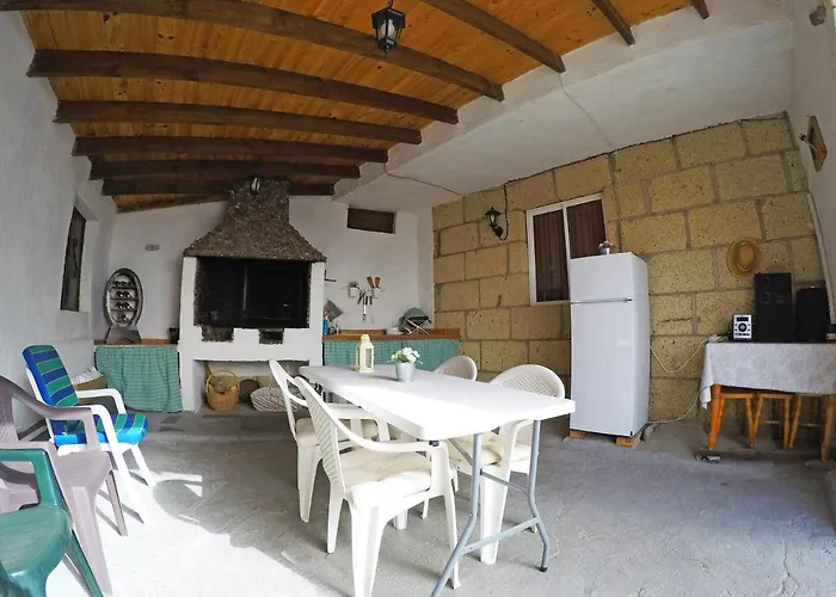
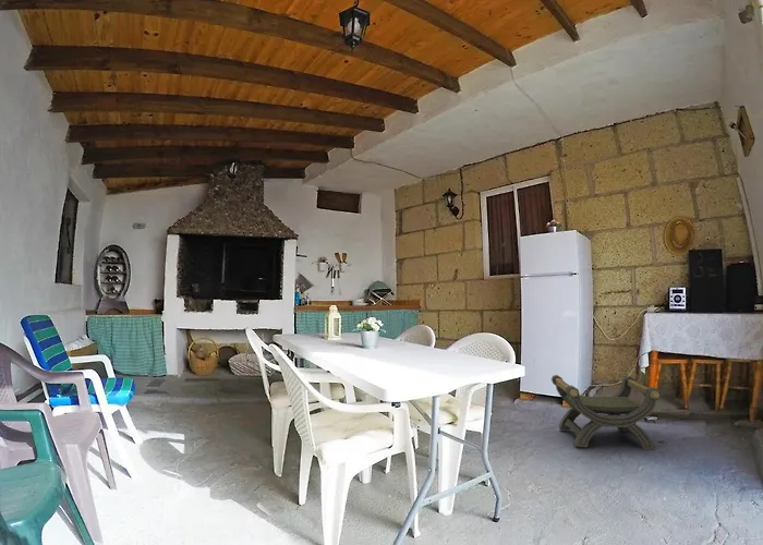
+ stool [550,374,662,450]
